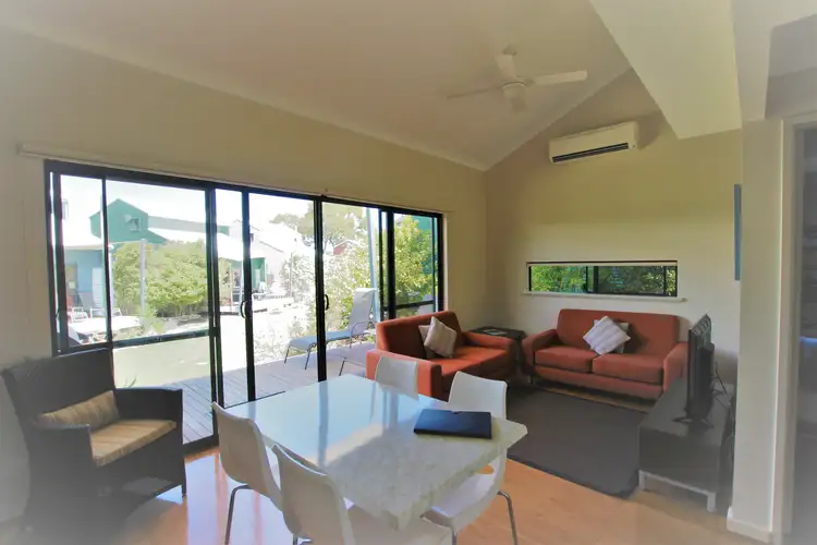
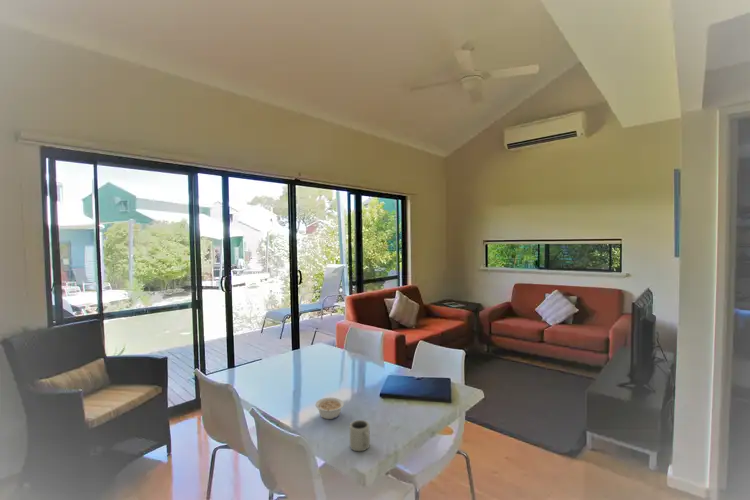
+ cup [349,419,371,452]
+ legume [315,397,345,420]
